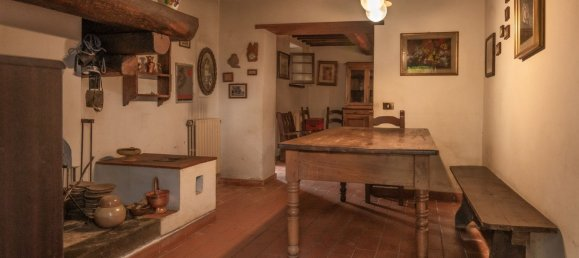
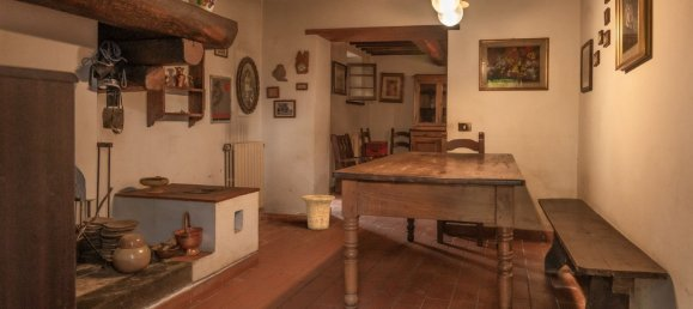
+ basket [300,194,336,231]
